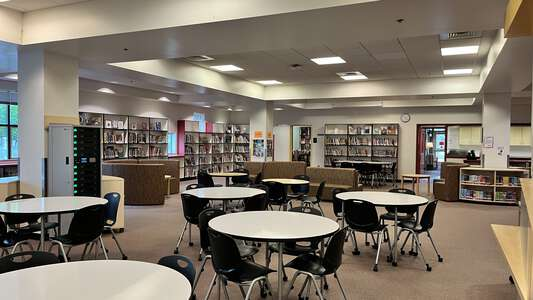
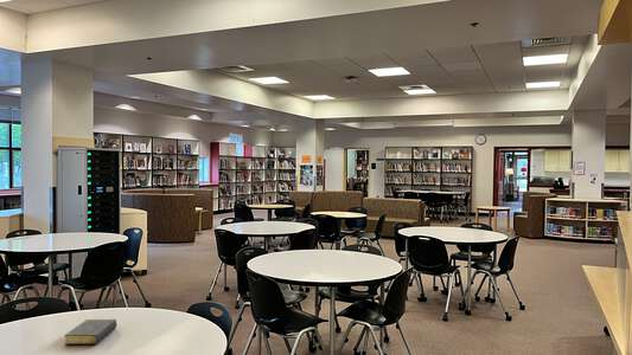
+ bible [64,318,119,346]
